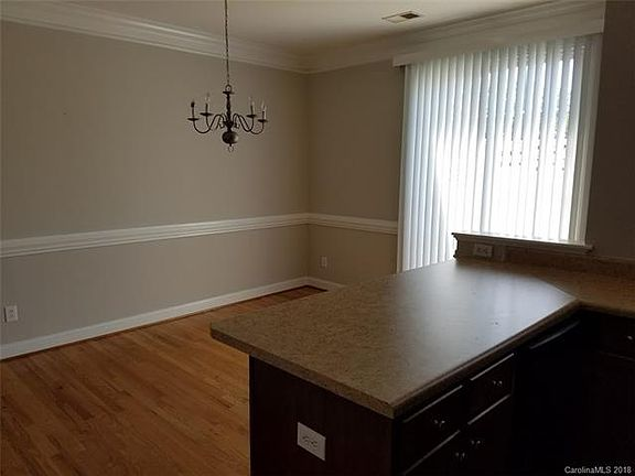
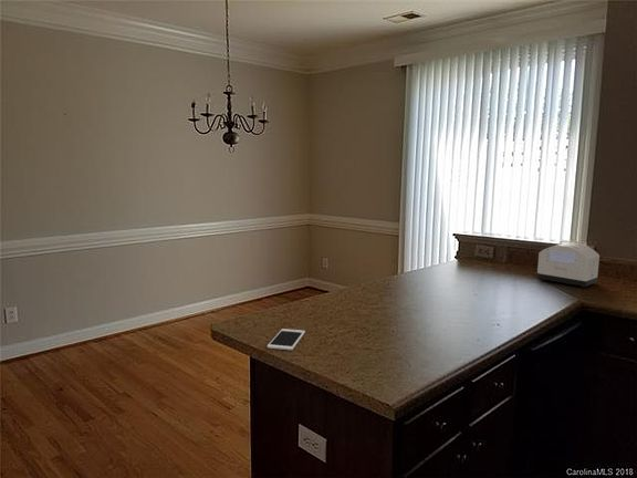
+ cell phone [267,328,306,351]
+ toaster [535,240,601,289]
